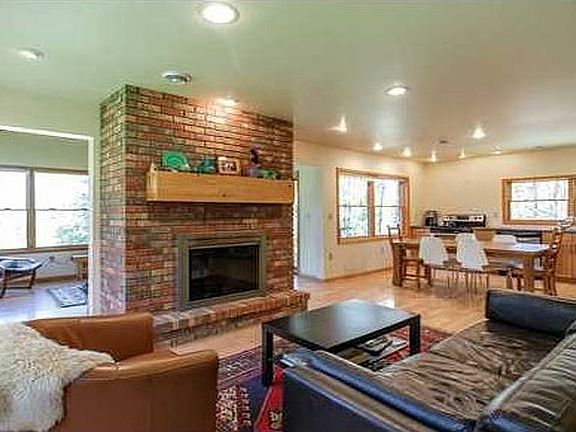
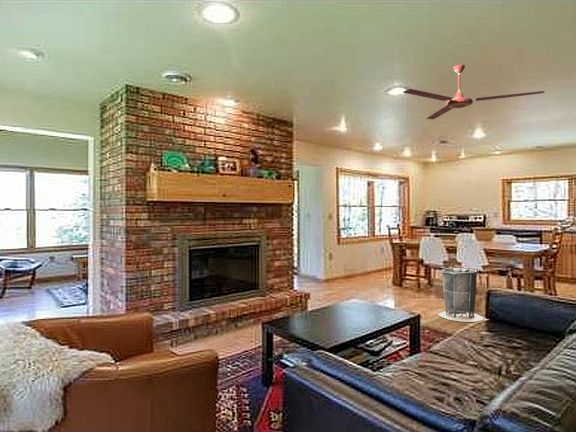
+ trash can [437,267,485,323]
+ ceiling fan [402,64,546,120]
